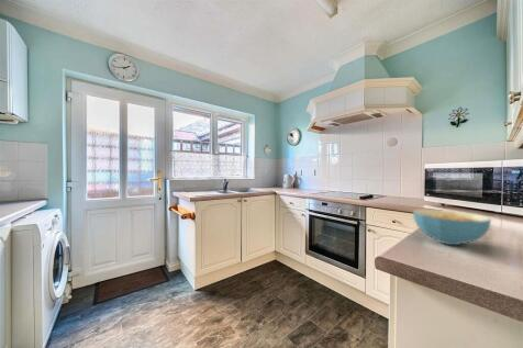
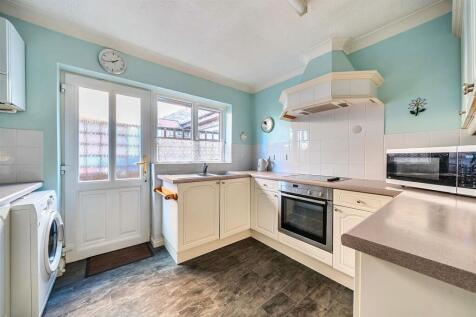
- cereal bowl [412,209,492,246]
